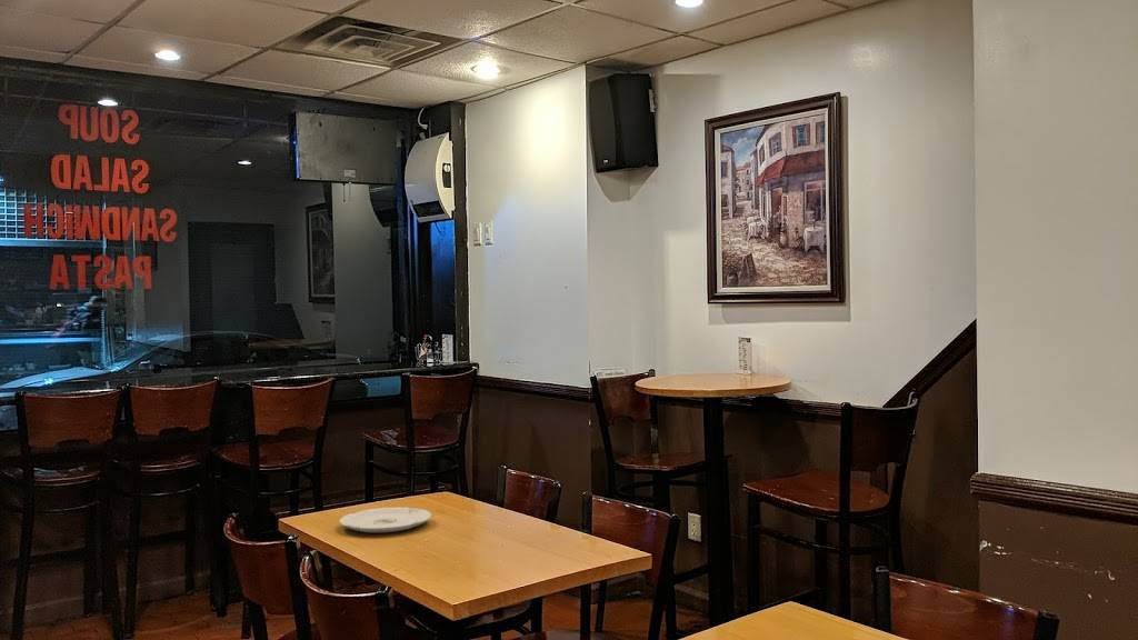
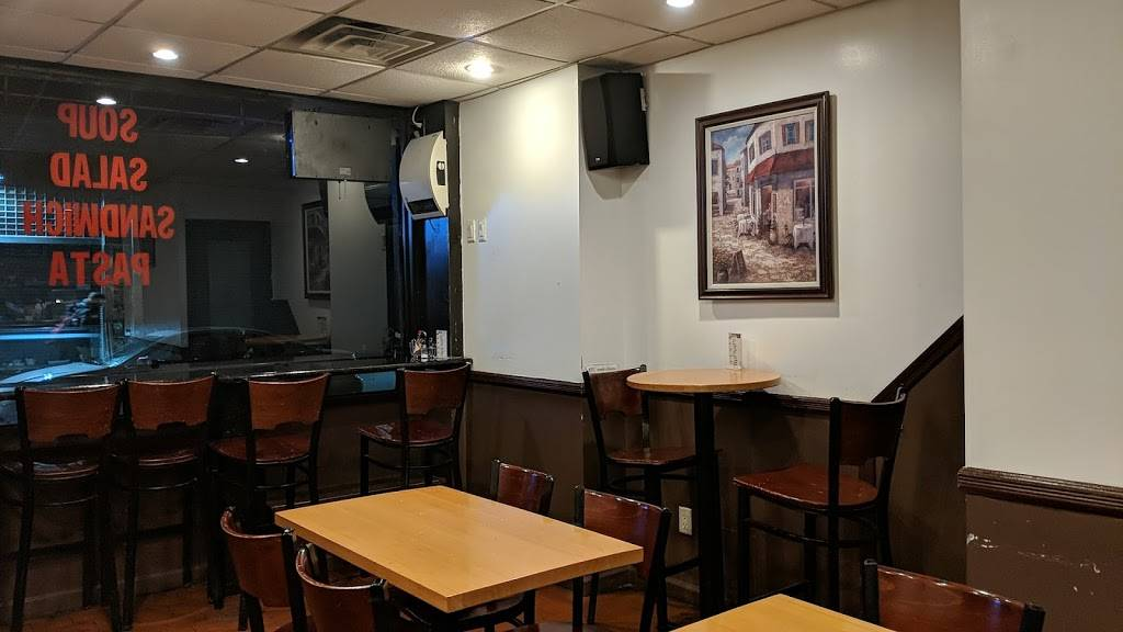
- plate [339,507,432,534]
